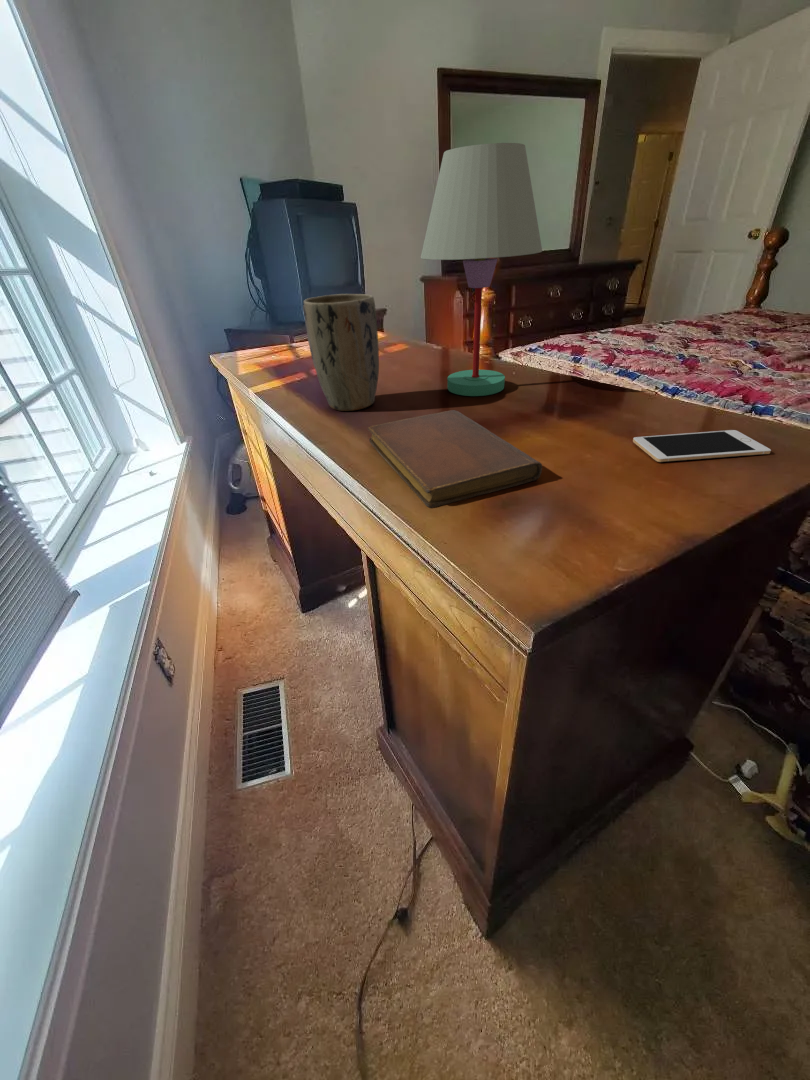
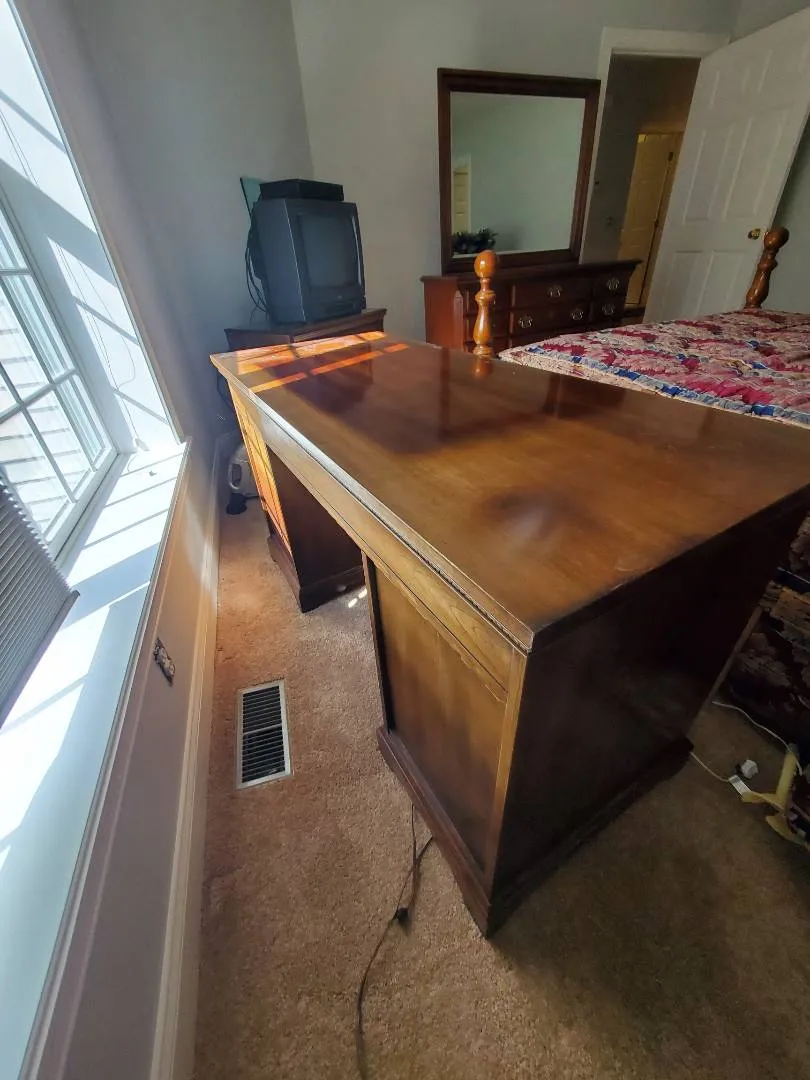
- cell phone [632,429,772,463]
- table lamp [420,142,543,397]
- notebook [367,409,543,509]
- plant pot [302,293,380,412]
